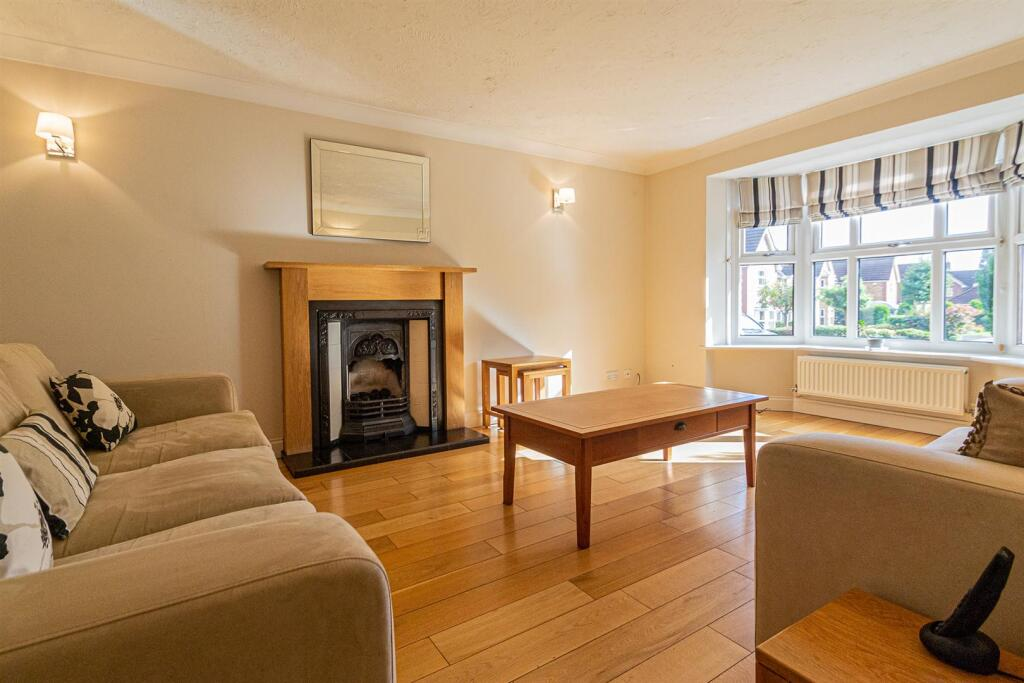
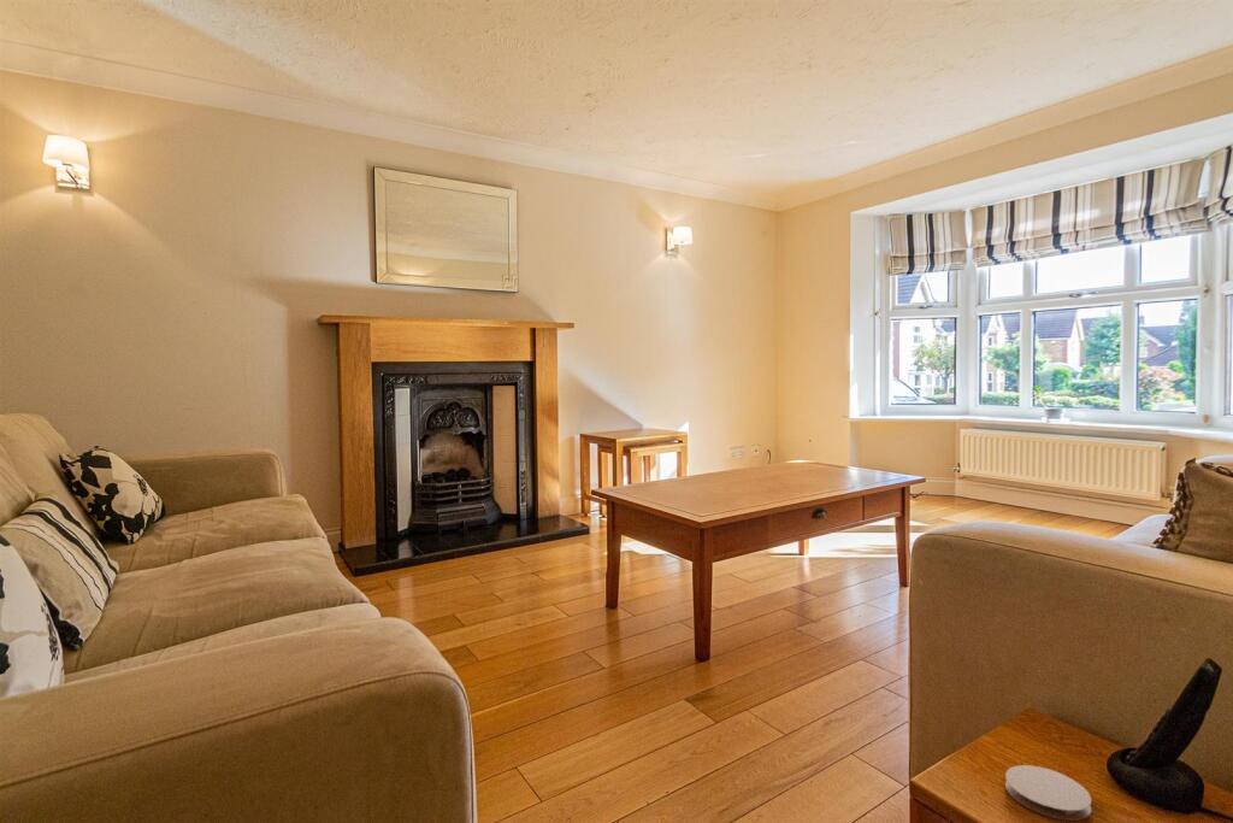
+ coaster [1004,764,1092,822]
